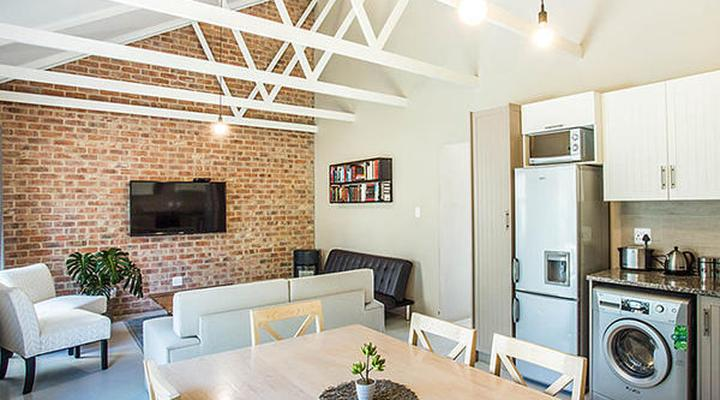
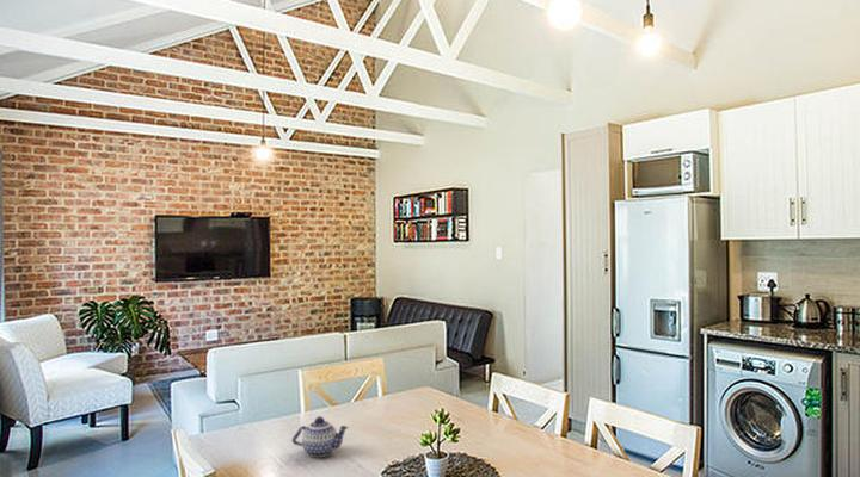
+ teapot [290,415,350,458]
